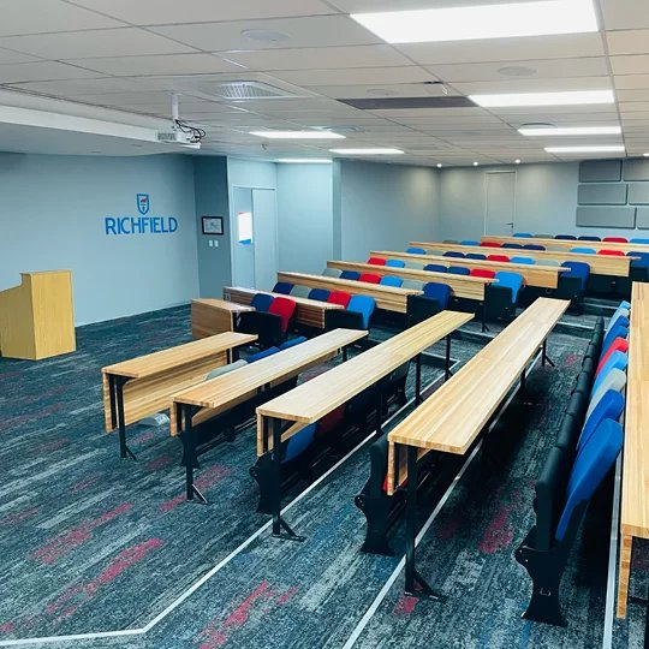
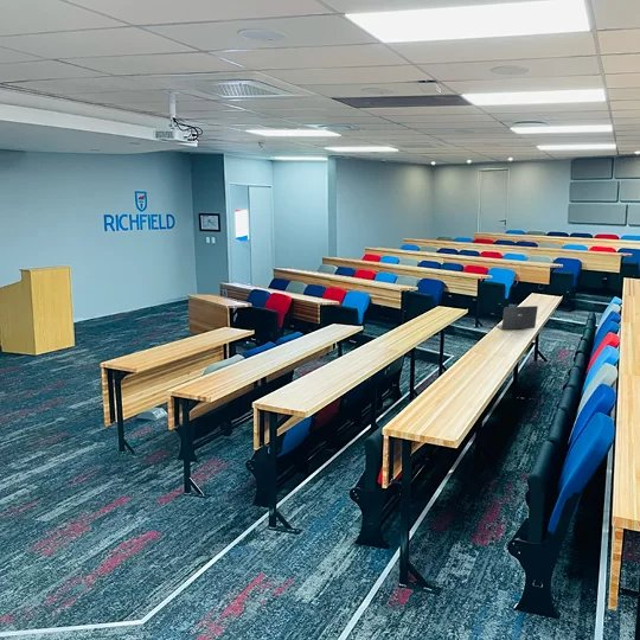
+ laptop [494,305,539,331]
